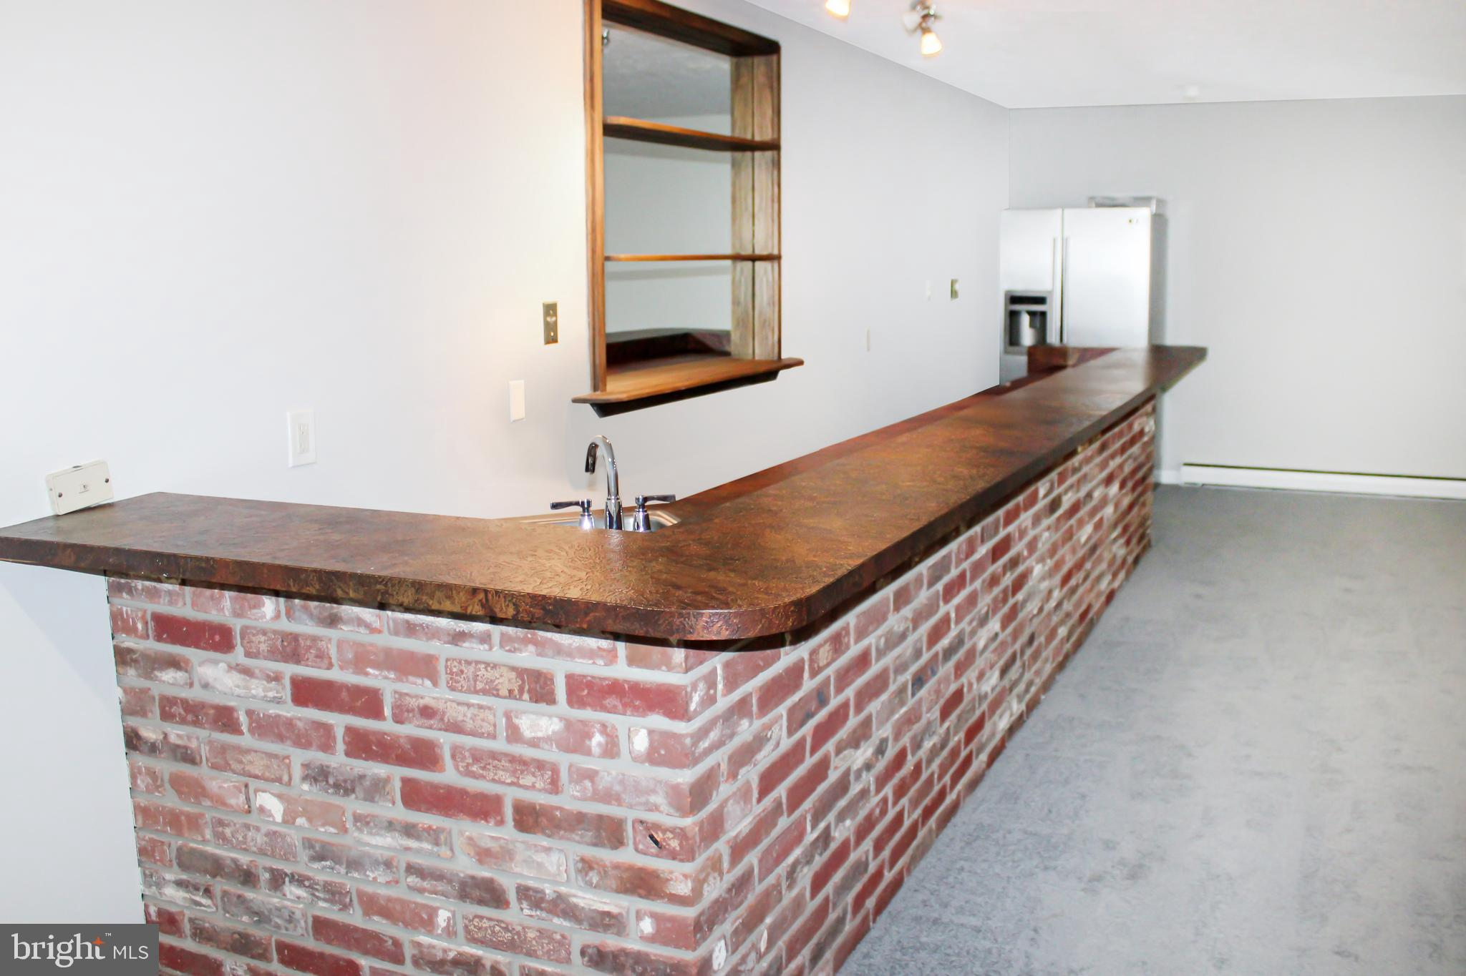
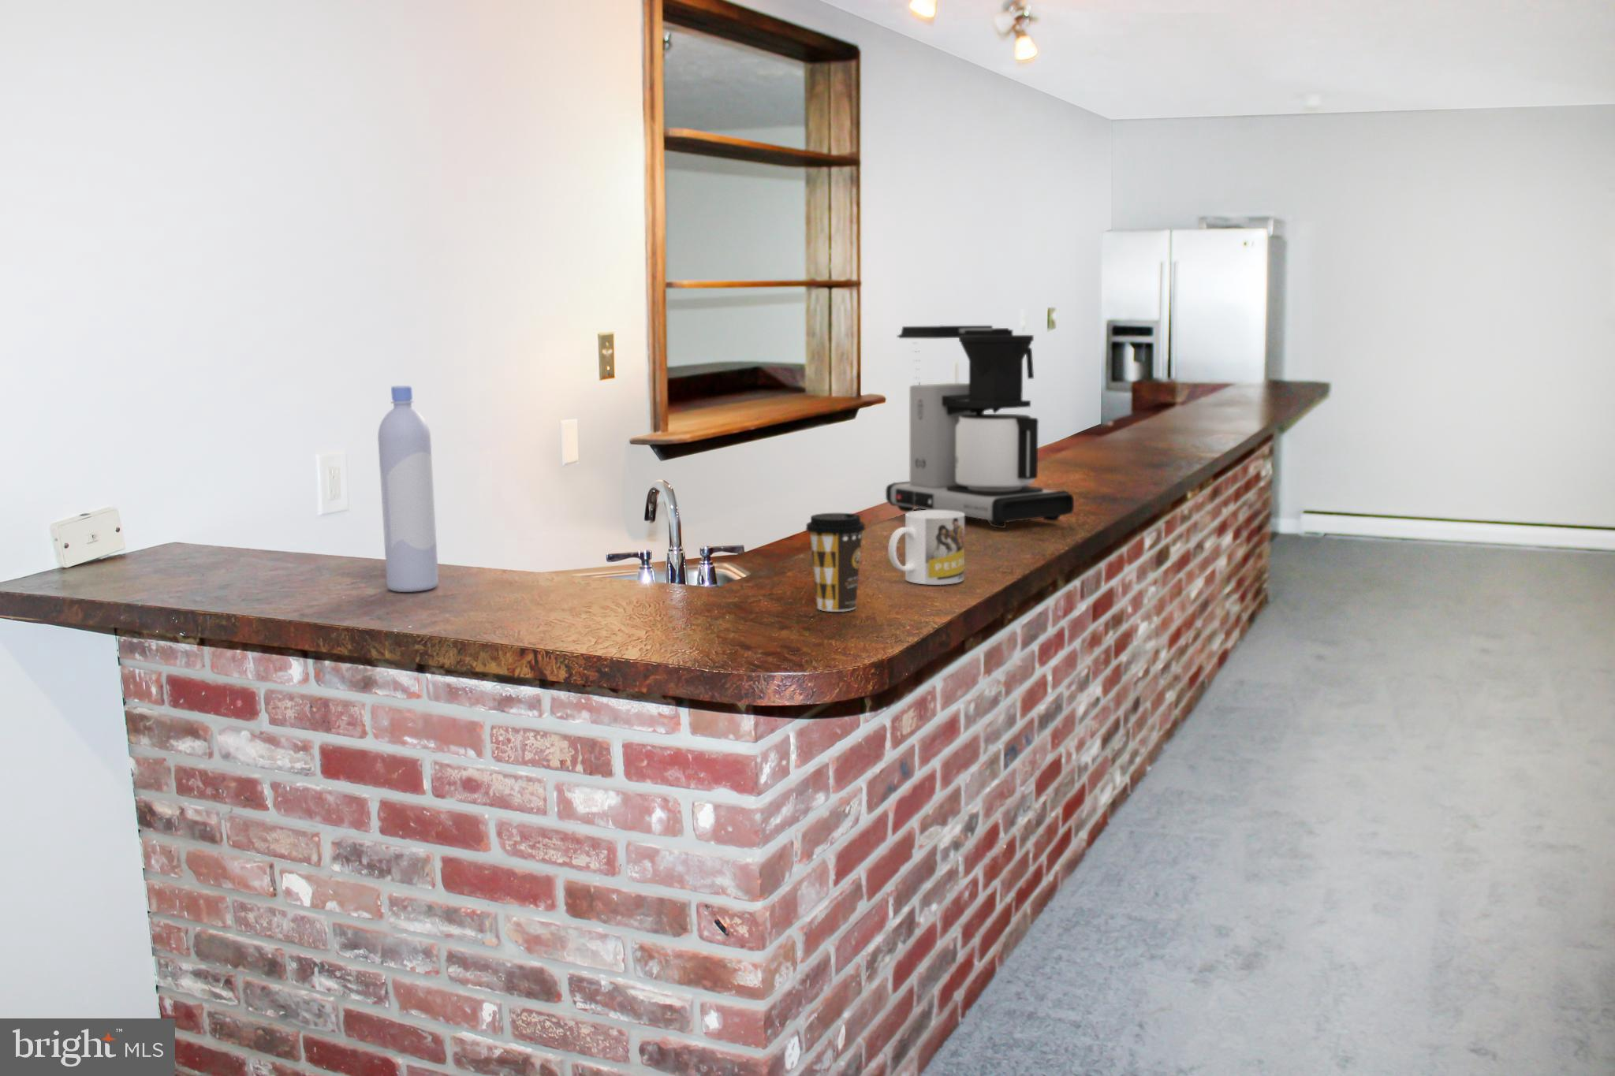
+ mug [887,509,965,586]
+ bottle [377,384,439,593]
+ coffee maker [885,324,1075,528]
+ coffee cup [806,513,867,612]
